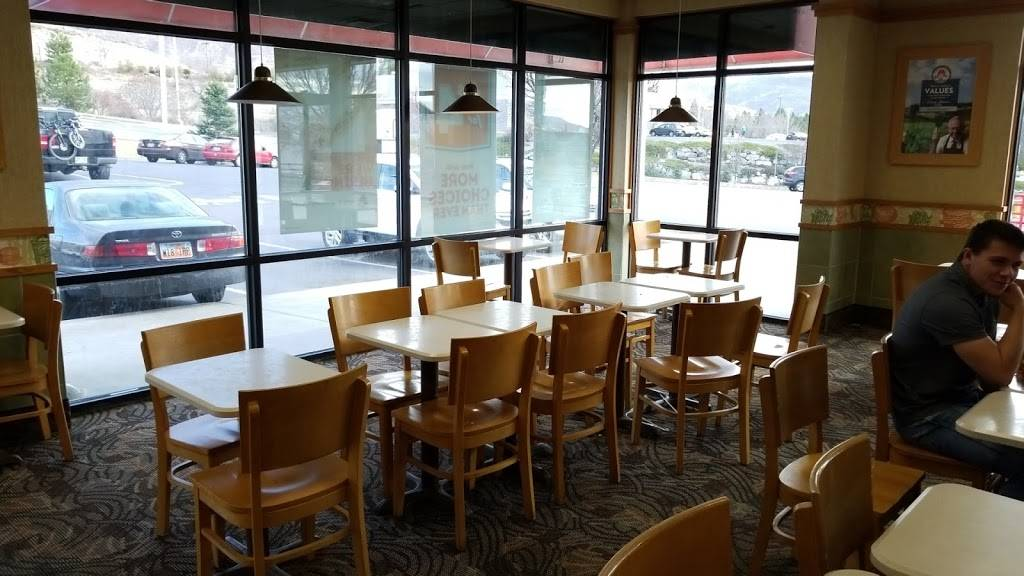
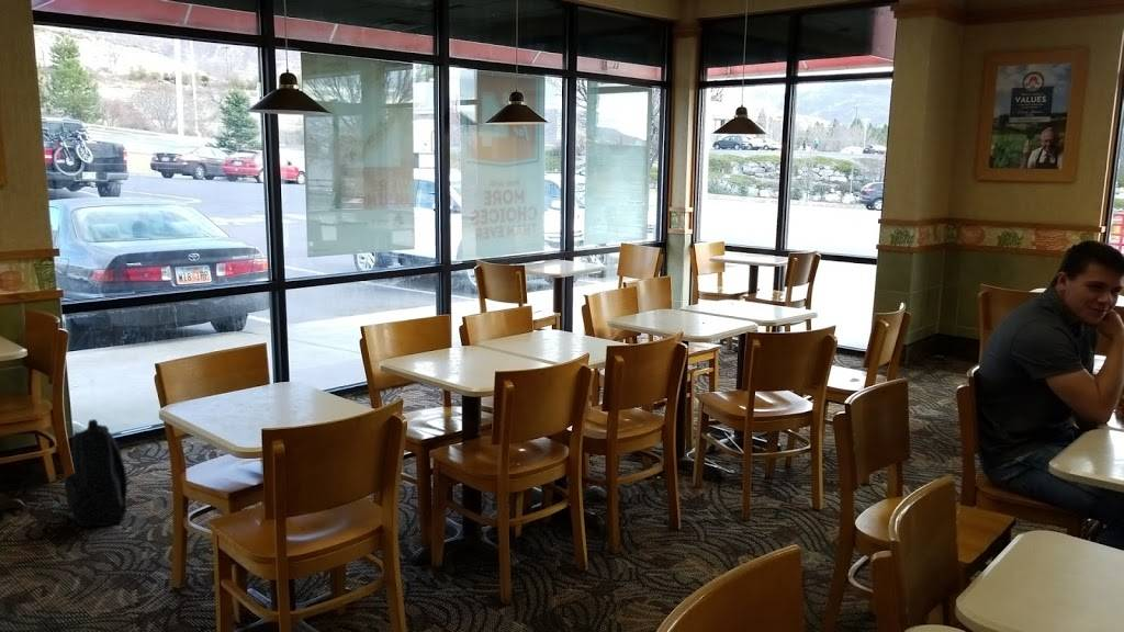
+ backpack [64,418,128,528]
